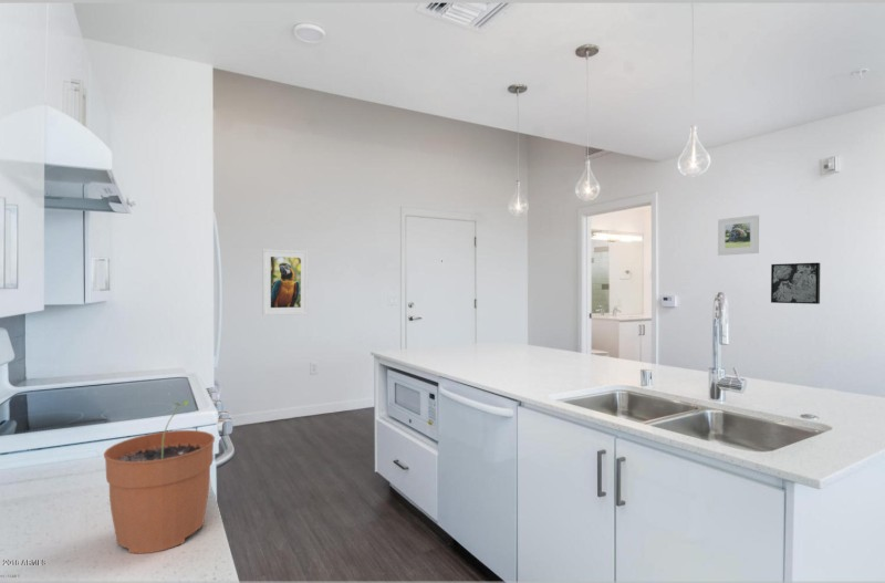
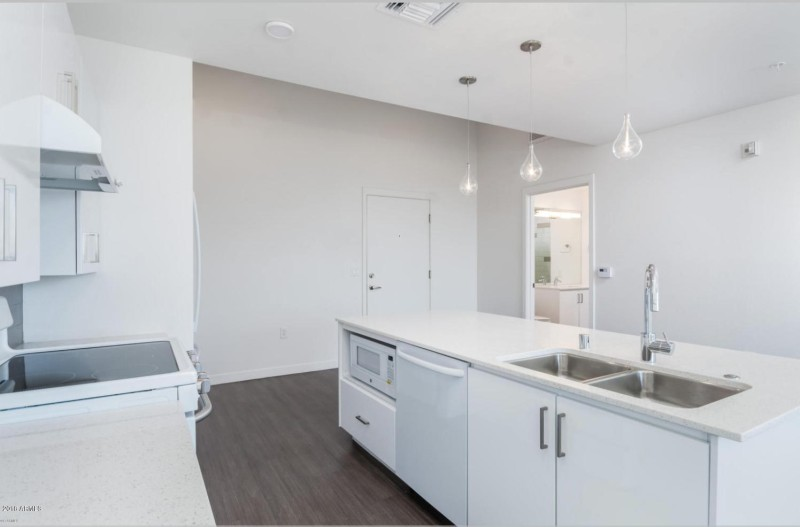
- plant pot [103,399,216,555]
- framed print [261,248,309,316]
- wall art [770,261,821,305]
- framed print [717,214,760,257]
